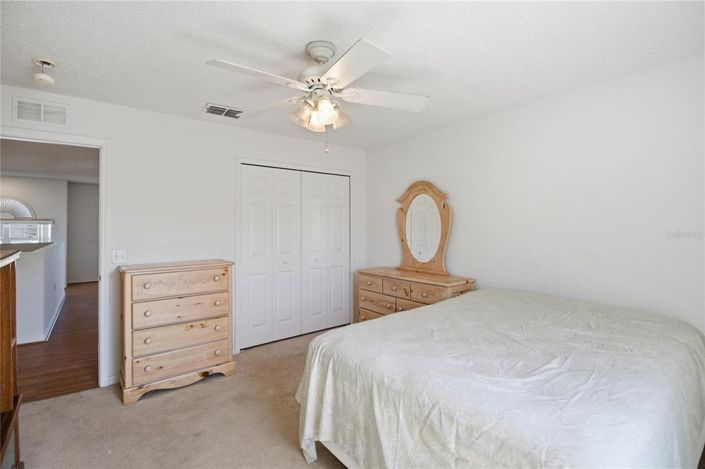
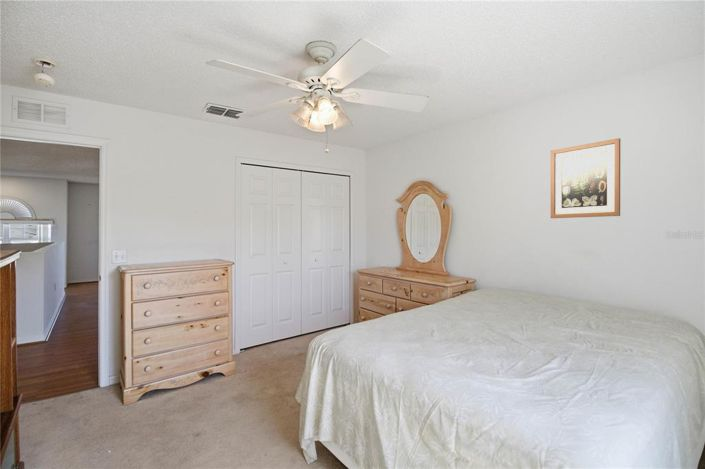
+ wall art [550,137,621,219]
